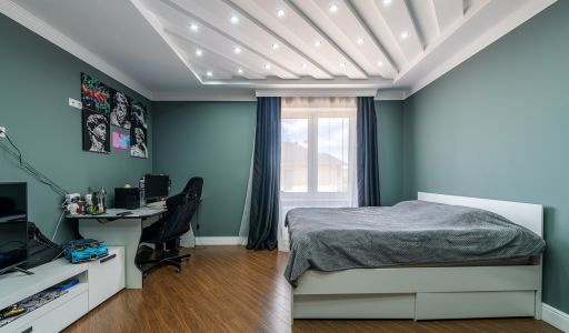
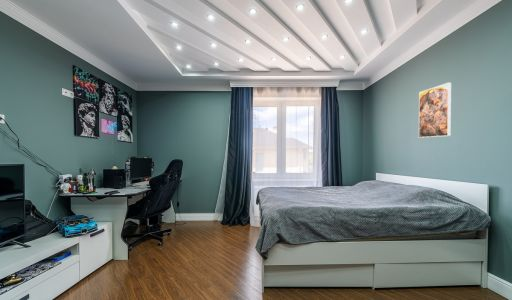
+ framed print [418,81,452,139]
